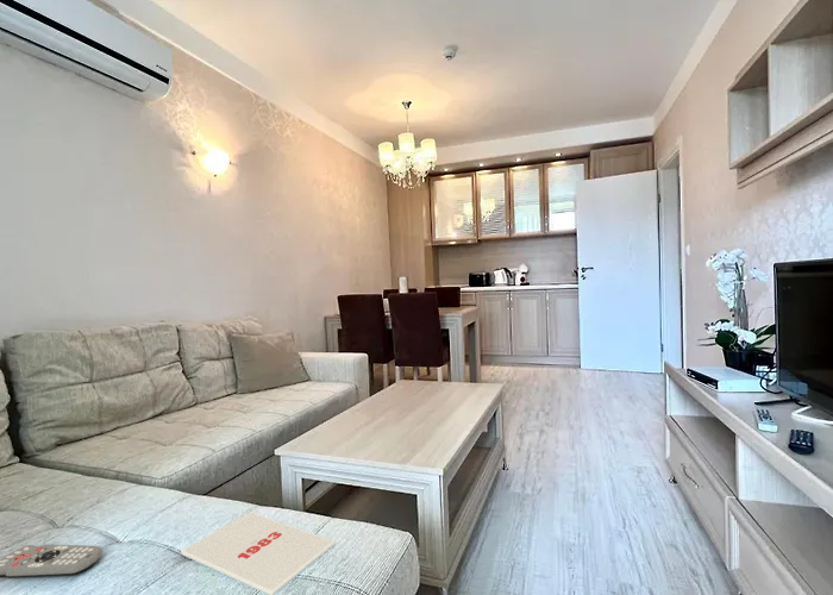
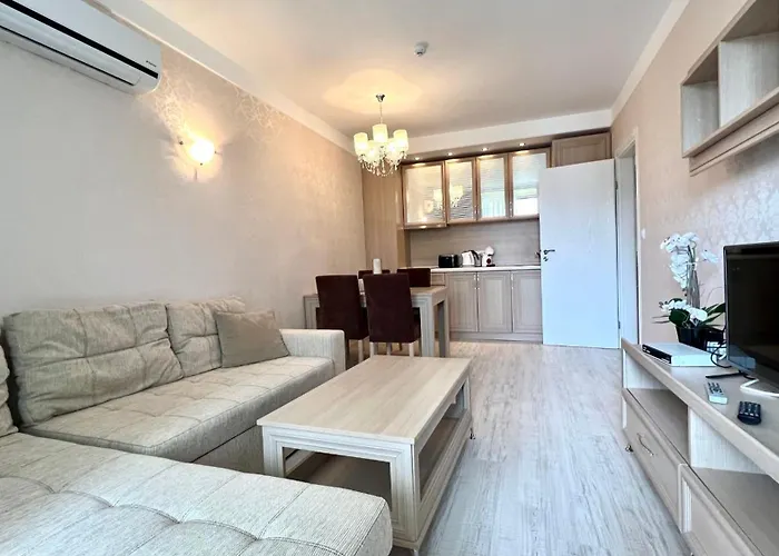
- magazine [180,512,337,595]
- remote control [0,544,104,580]
